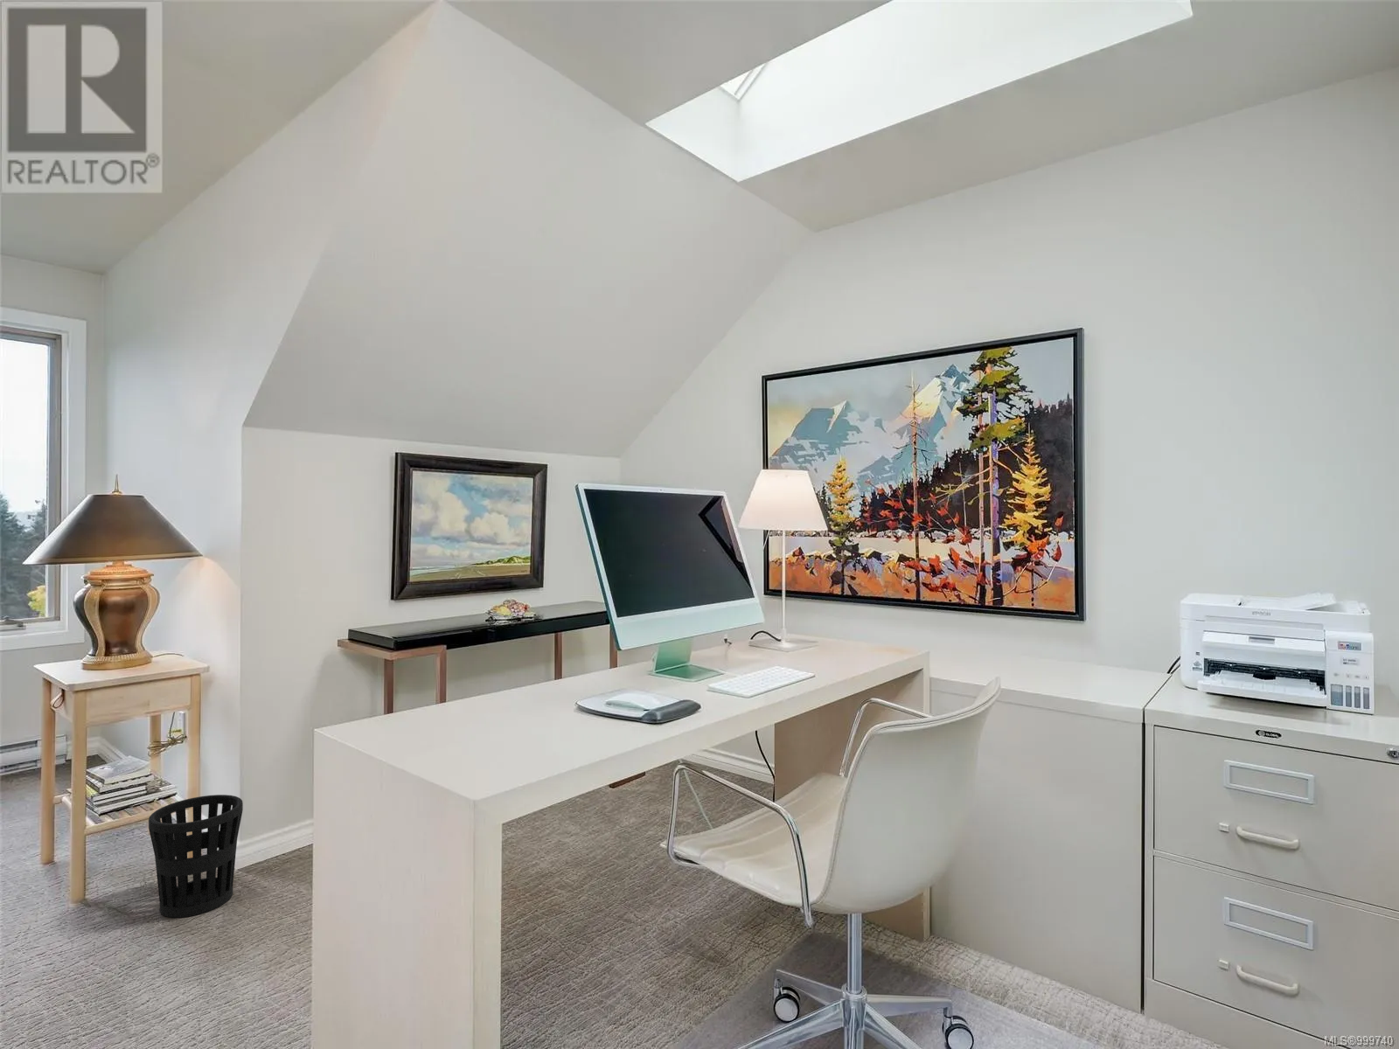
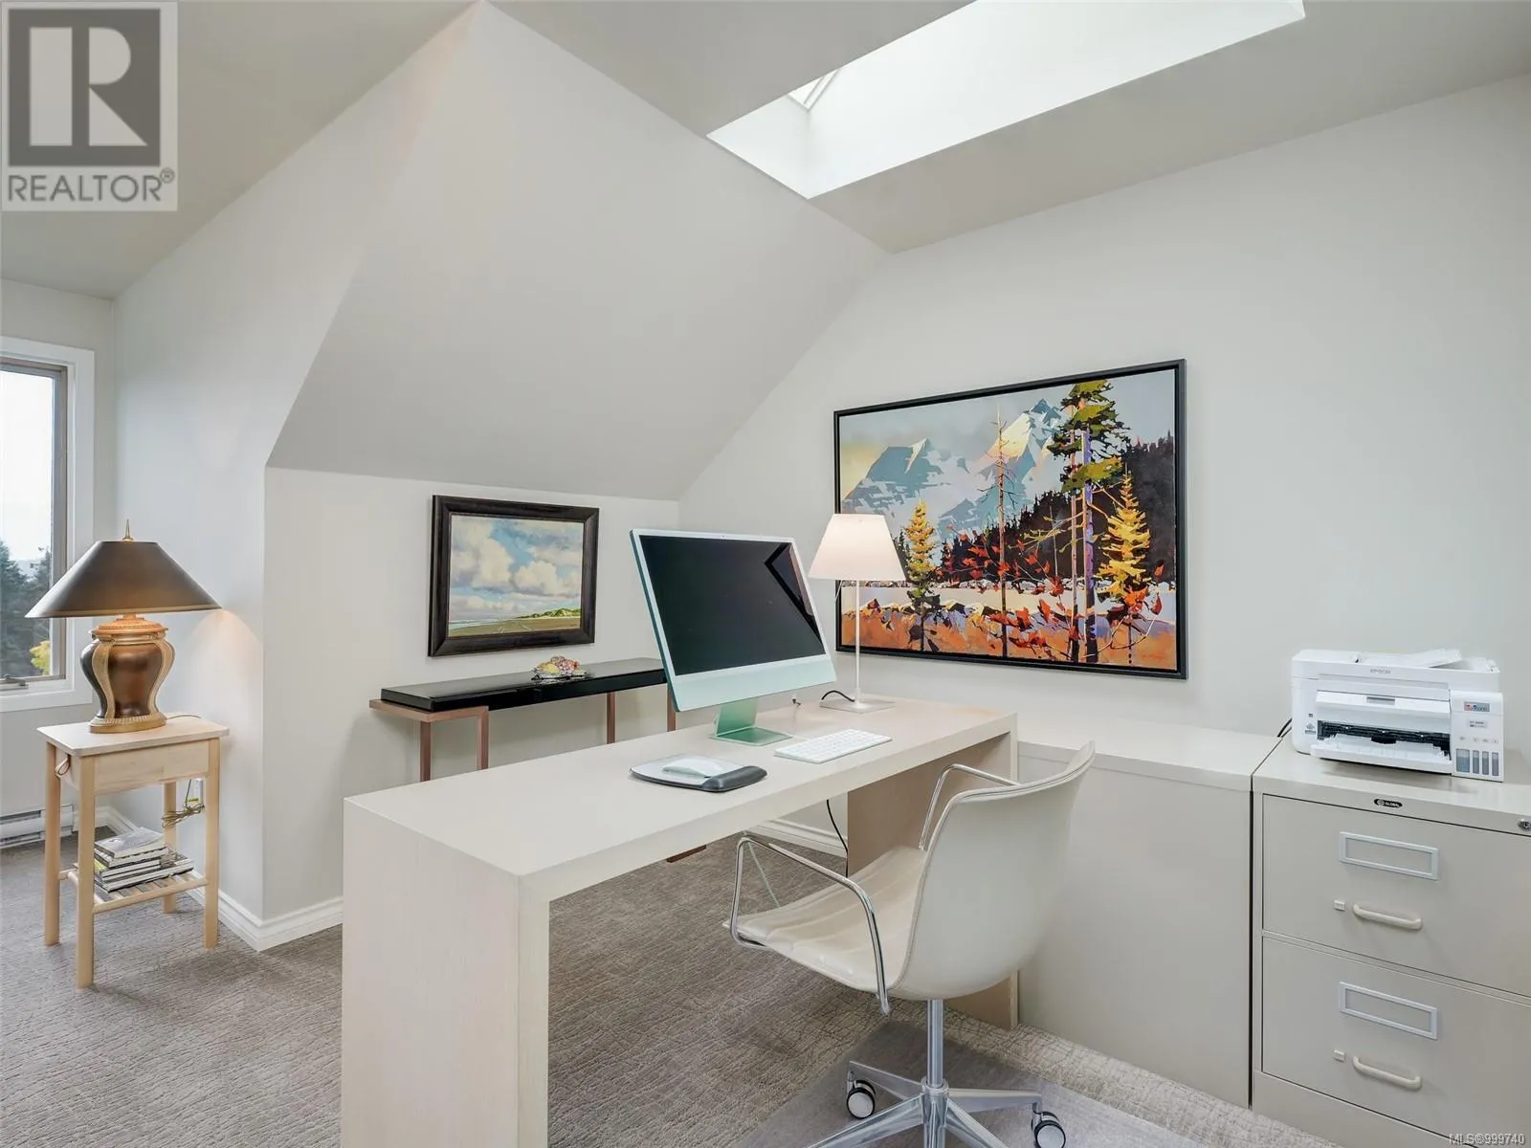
- wastebasket [148,793,243,919]
